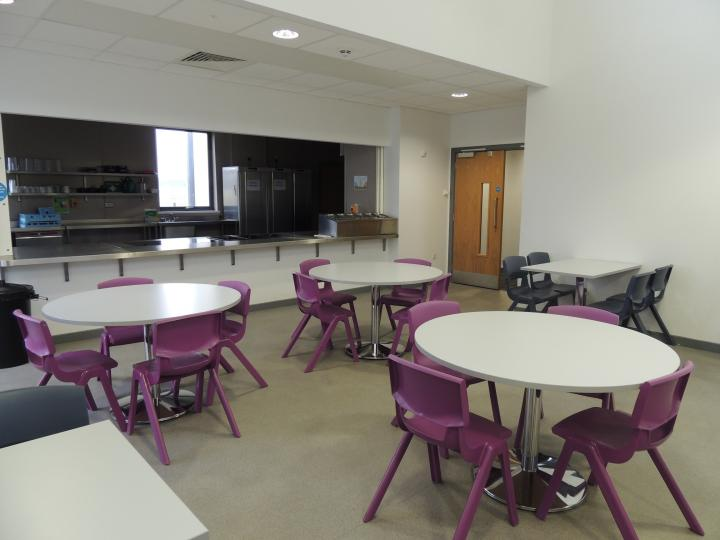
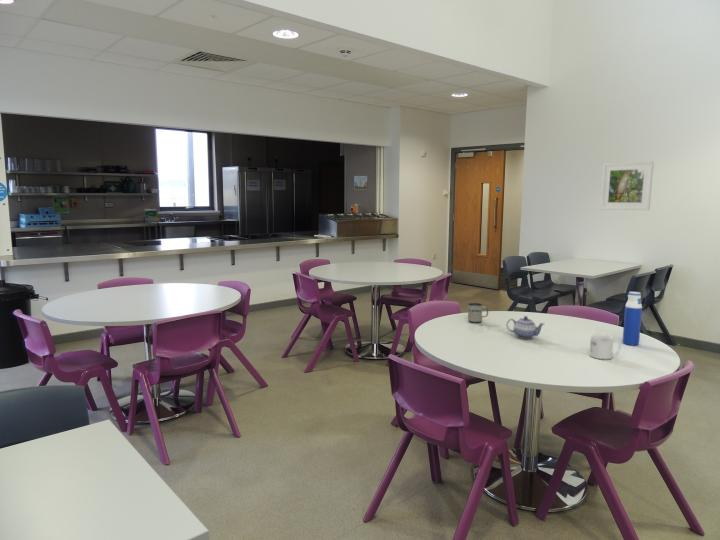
+ water bottle [621,291,643,346]
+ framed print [599,160,655,211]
+ mug [589,333,622,360]
+ mug [467,302,489,324]
+ teapot [506,315,545,340]
